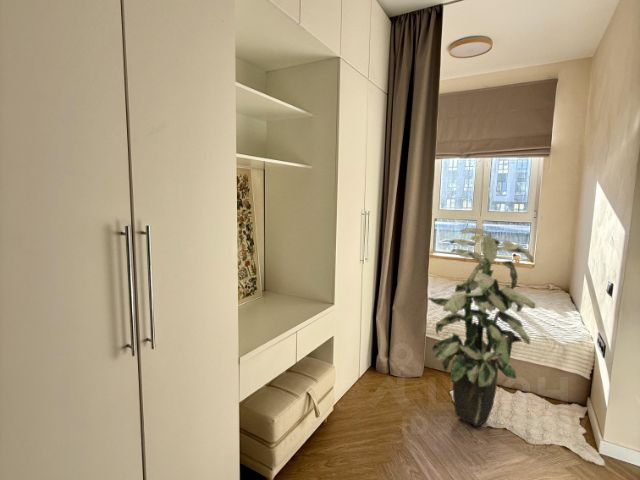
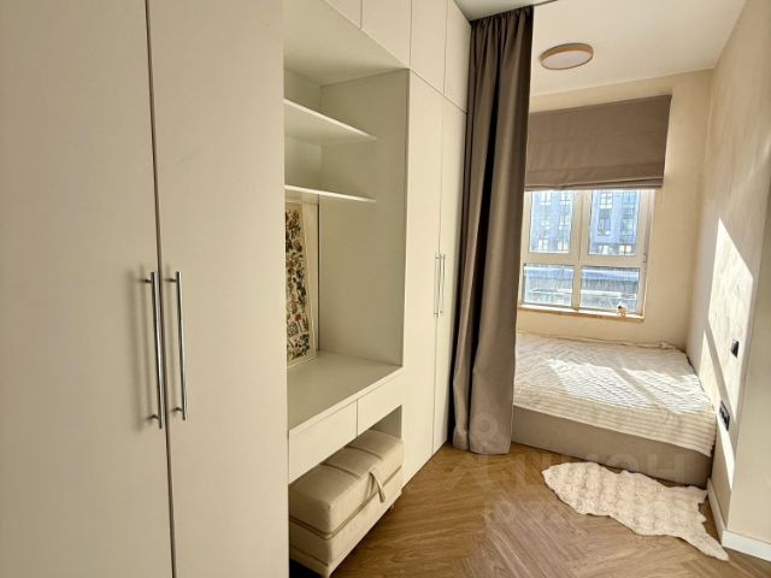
- indoor plant [427,227,536,427]
